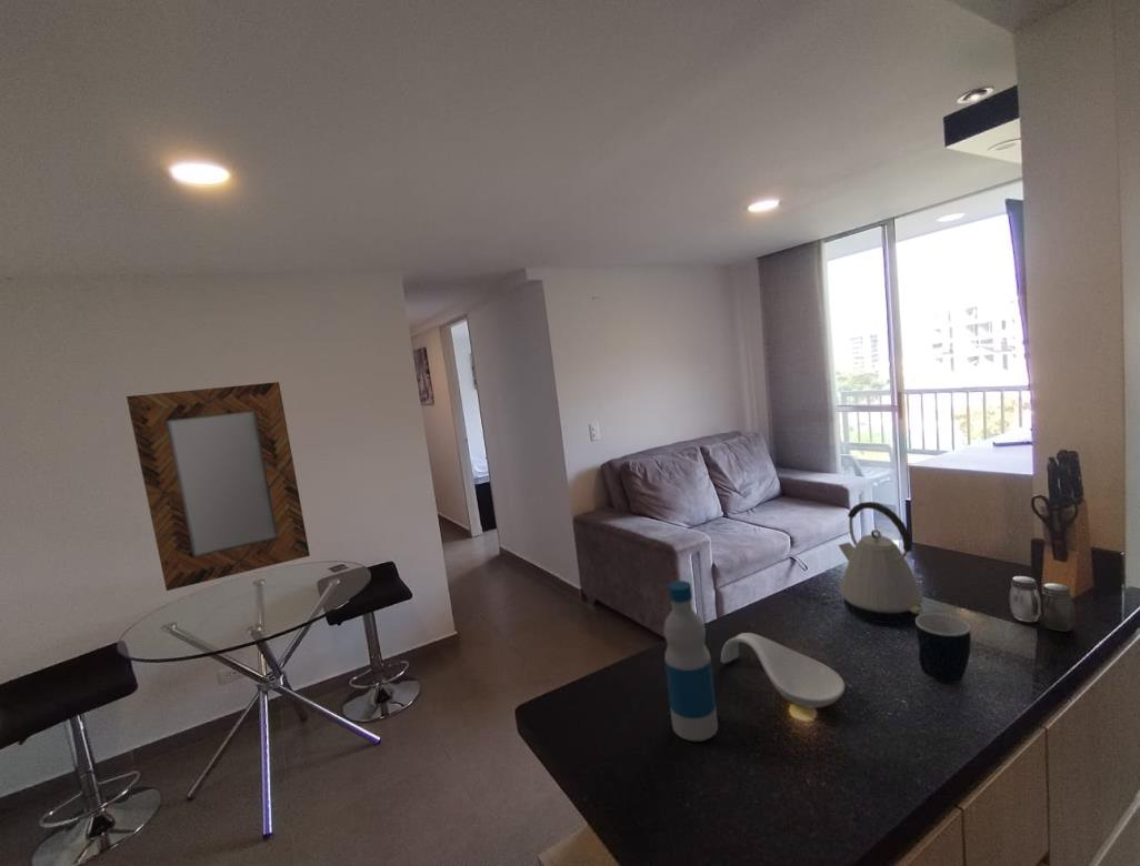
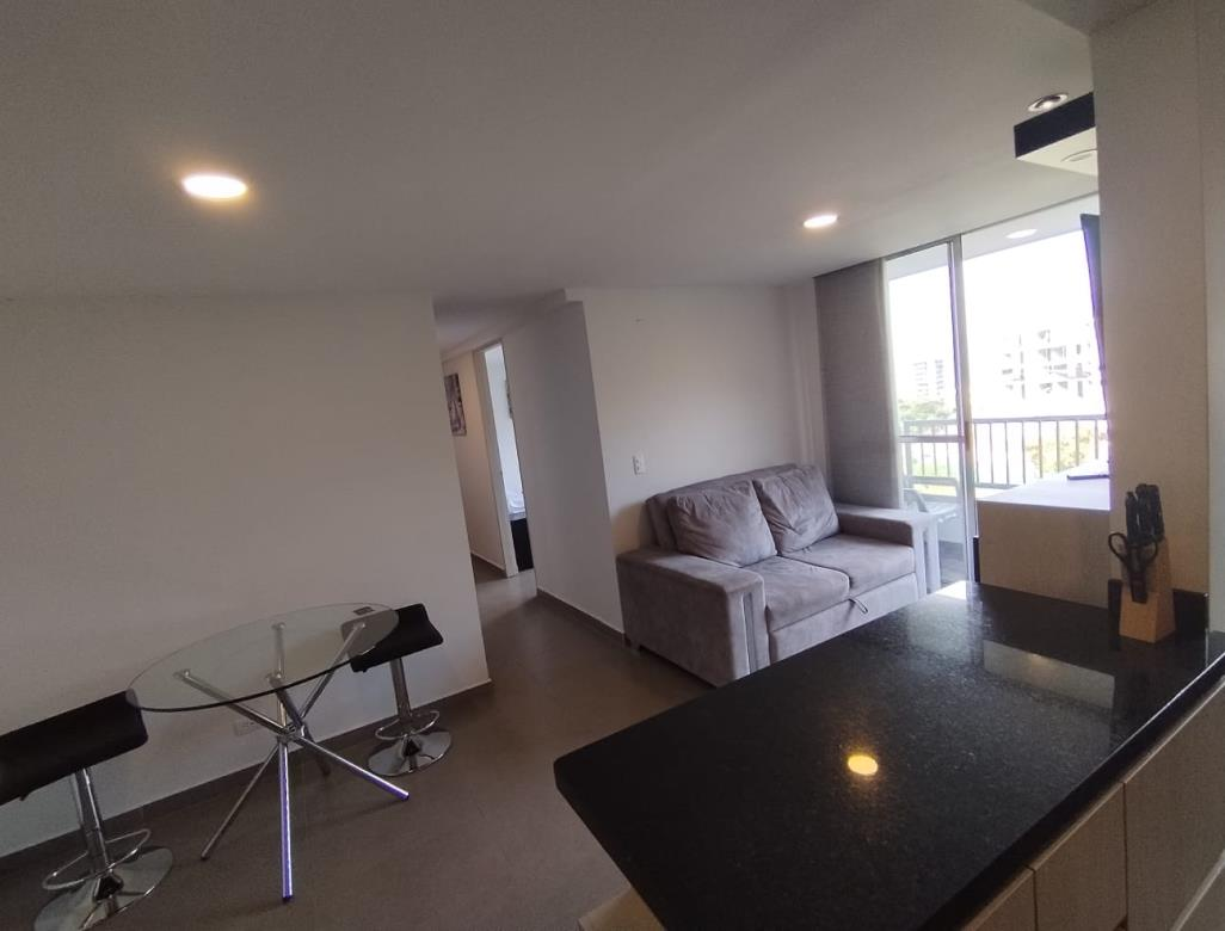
- spoon rest [720,632,846,709]
- kettle [838,501,924,625]
- mug [914,613,972,685]
- salt and pepper shaker [1009,575,1076,633]
- home mirror [126,381,311,592]
- bottle [663,580,719,742]
